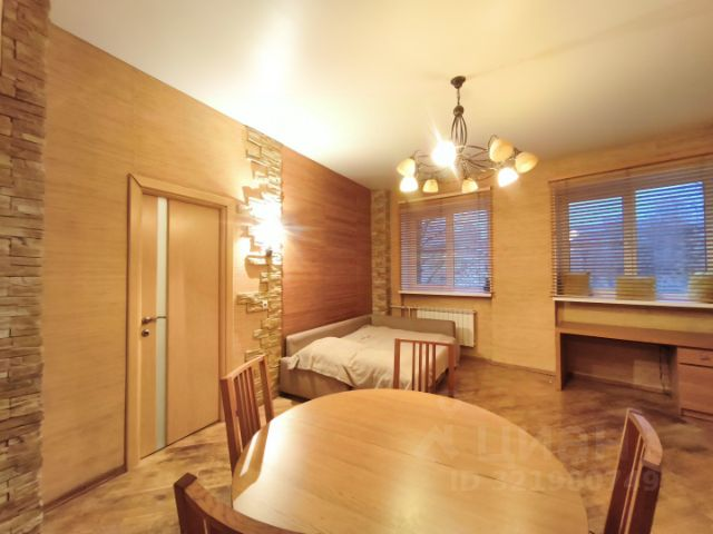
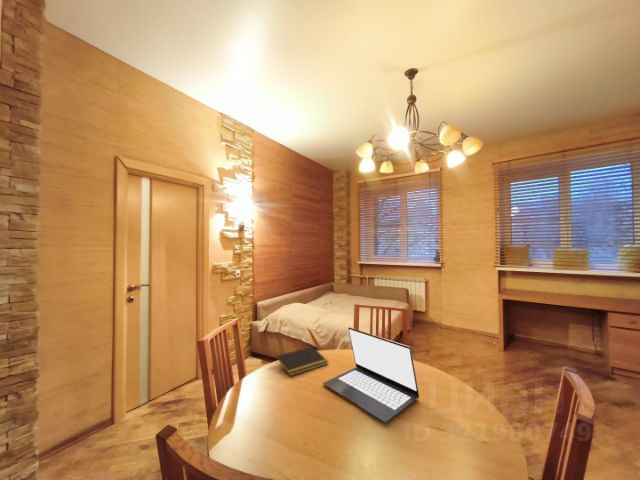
+ notepad [275,345,329,377]
+ laptop [322,326,420,423]
